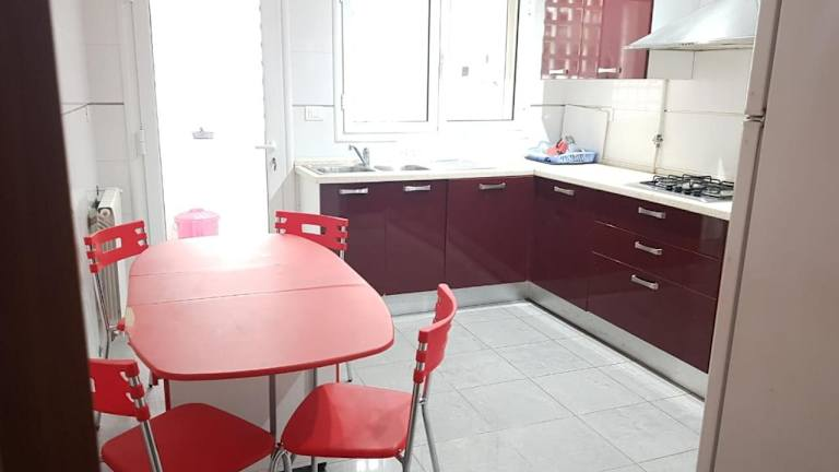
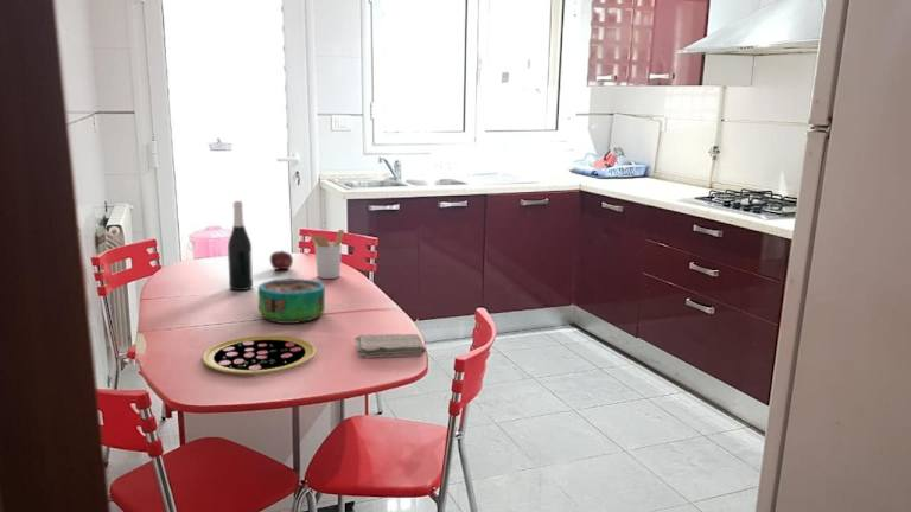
+ washcloth [353,333,427,359]
+ utensil holder [308,229,345,280]
+ decorative bowl [257,277,326,325]
+ wine bottle [227,199,254,292]
+ pizza [202,334,317,375]
+ apple [269,249,294,271]
